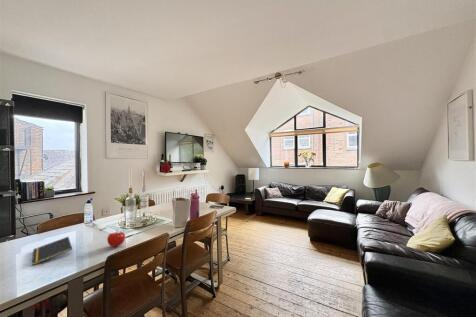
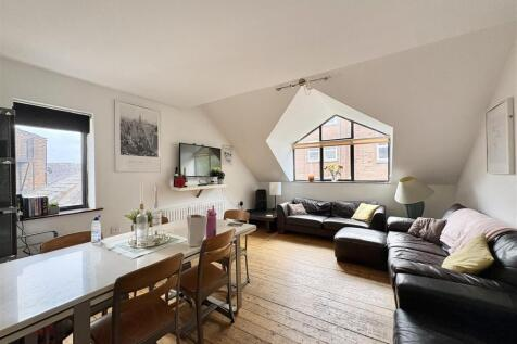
- notepad [31,236,73,266]
- fruit [106,229,126,248]
